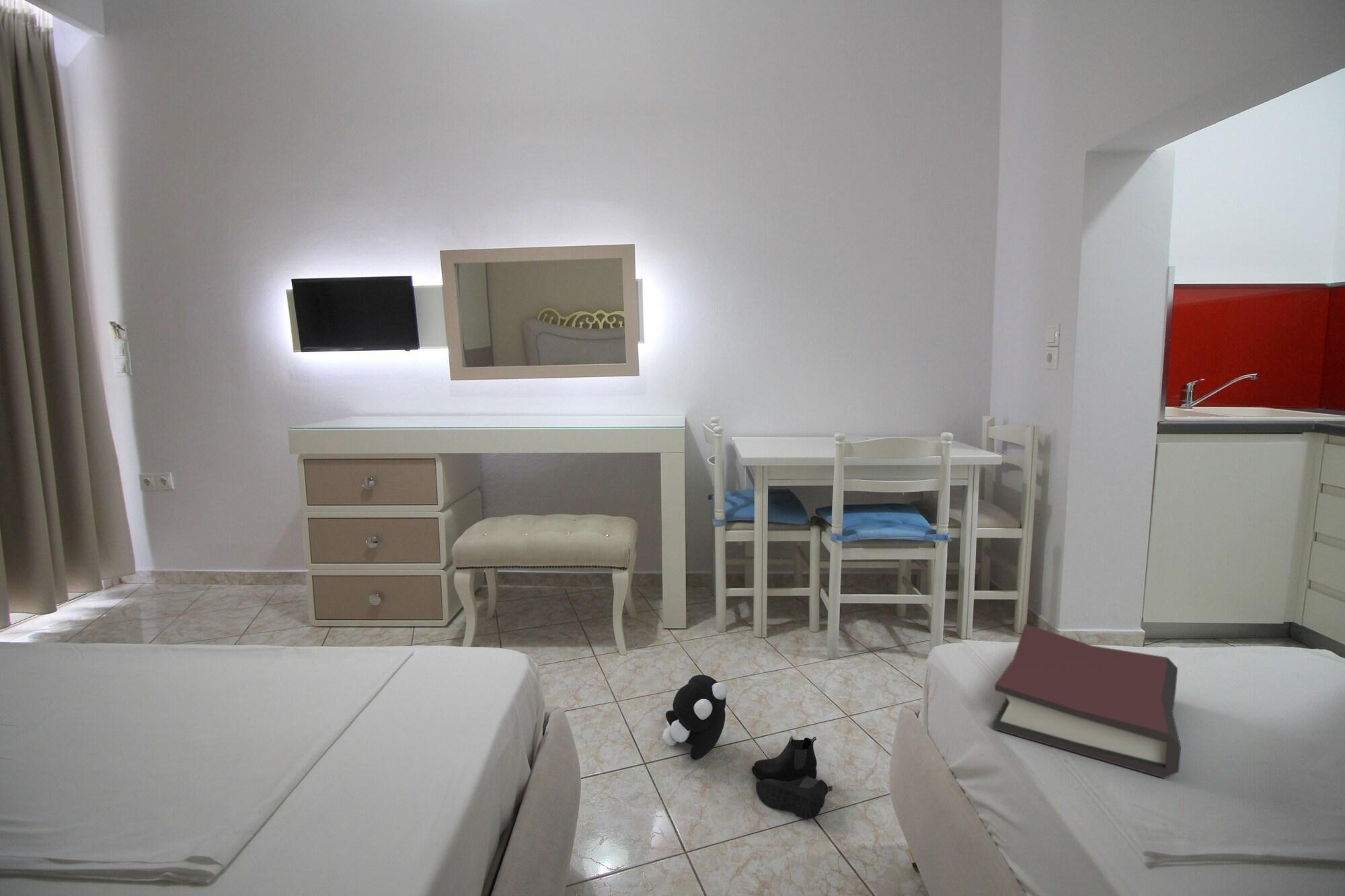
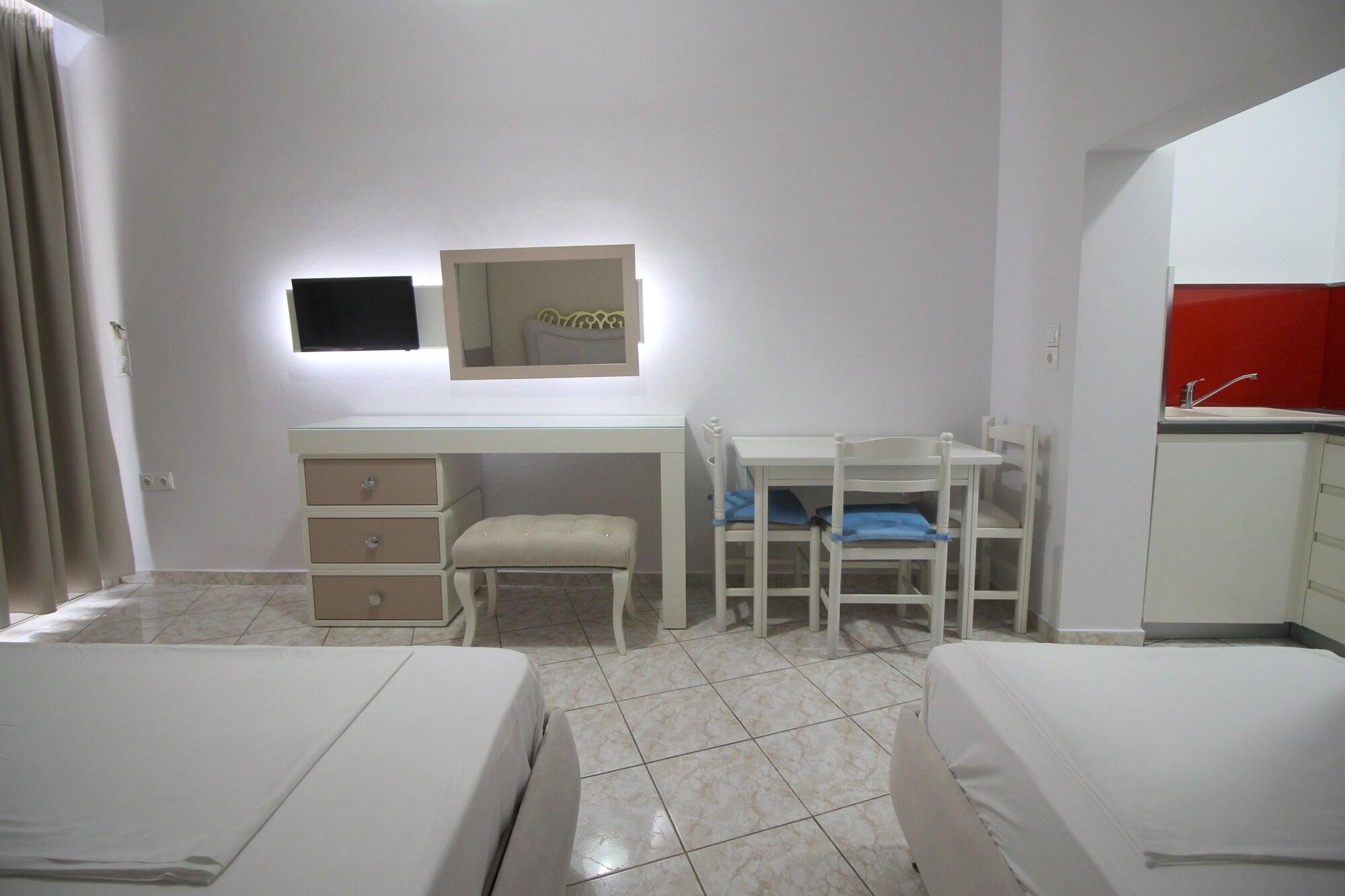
- plush toy [662,674,728,761]
- hardback book [992,623,1182,779]
- boots [751,735,833,819]
